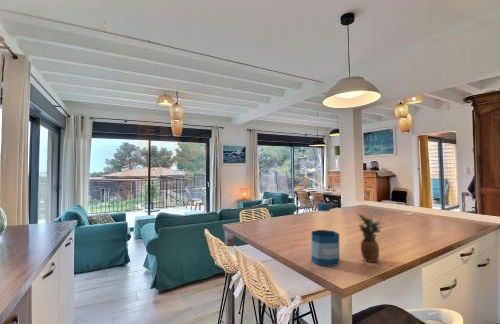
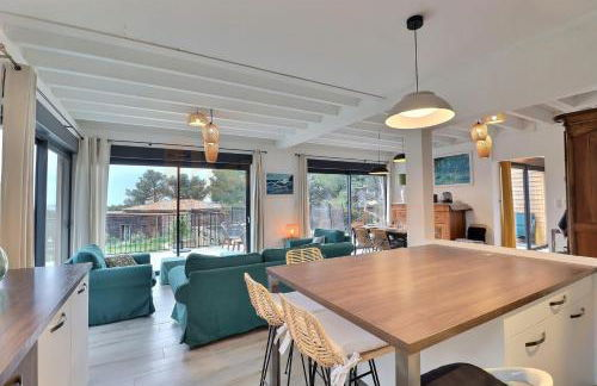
- bottle [311,202,340,267]
- fruit [356,213,385,263]
